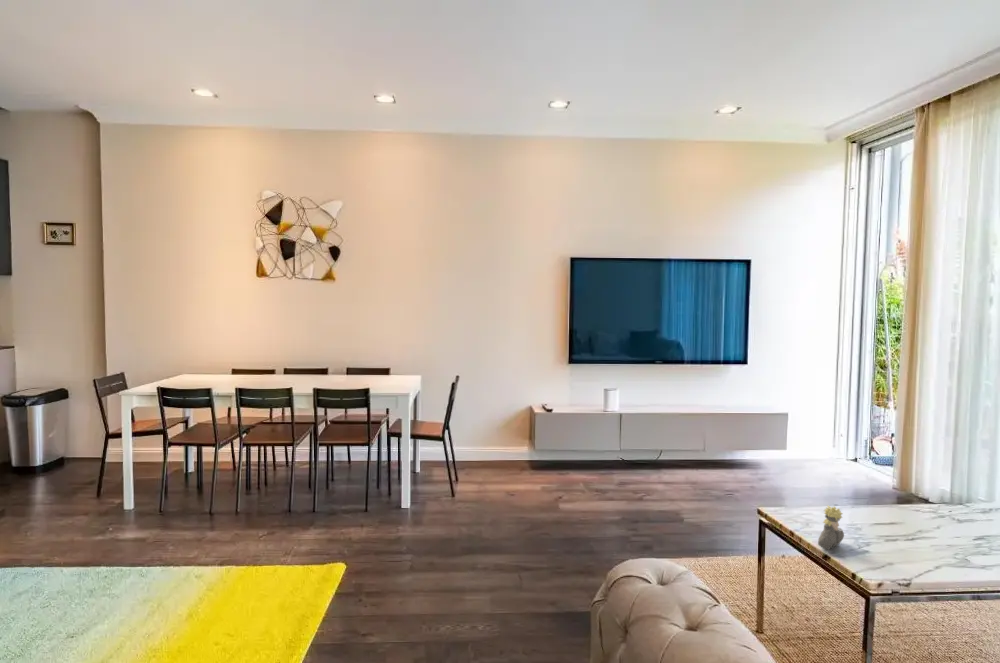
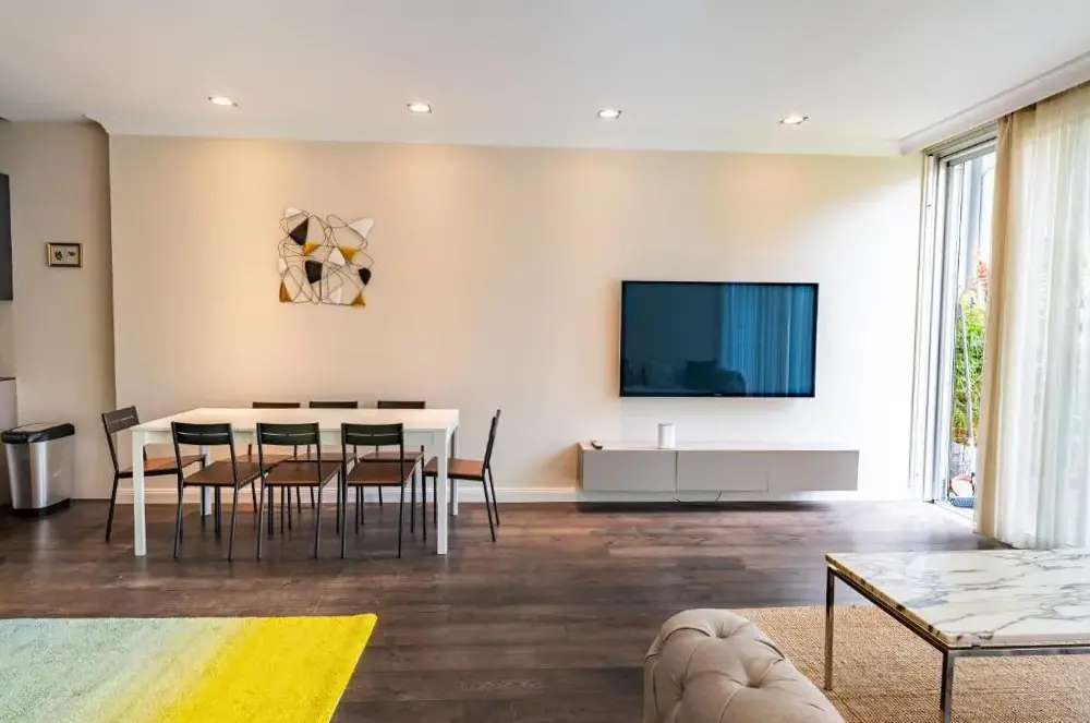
- bust sculpture [817,504,845,551]
